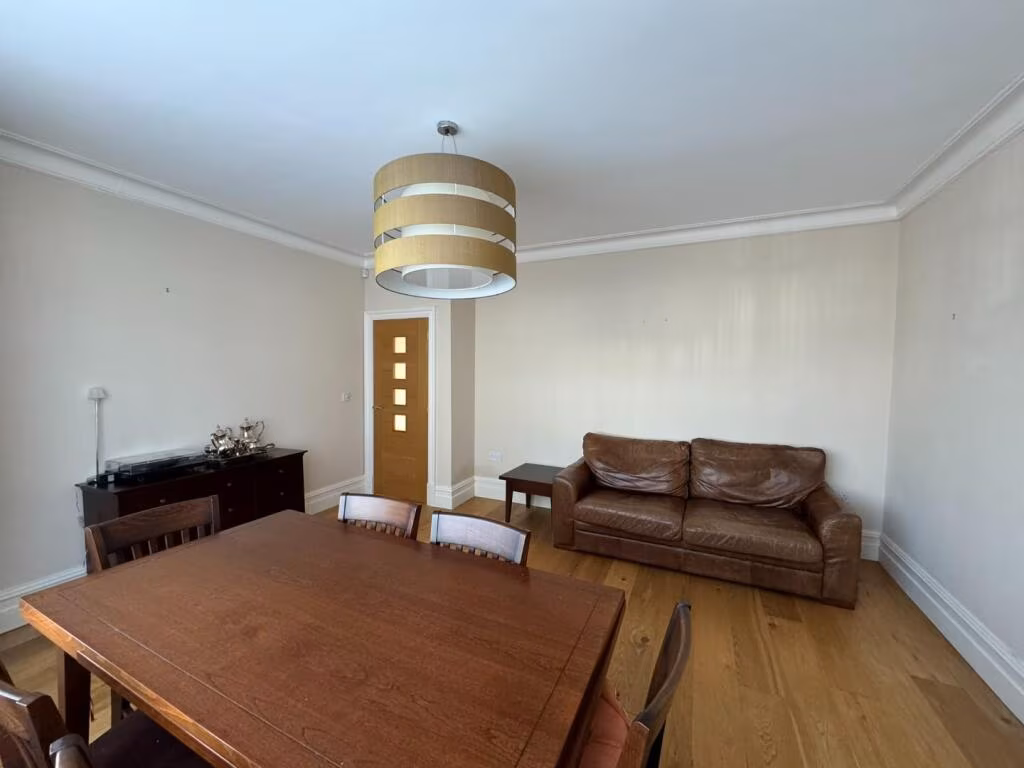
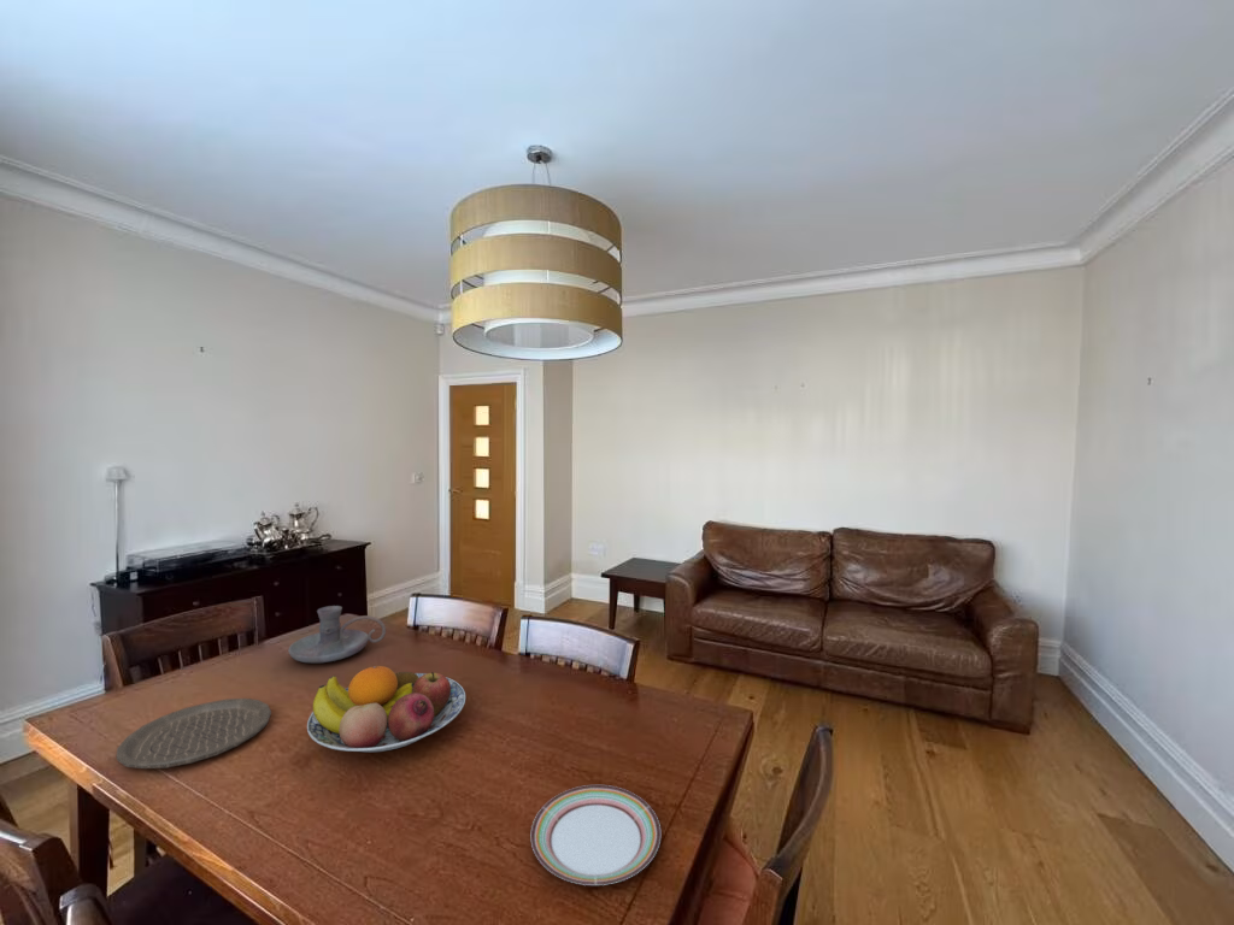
+ plate [116,697,272,770]
+ candle holder [288,605,387,664]
+ fruit bowl [306,665,466,753]
+ plate [530,784,662,886]
